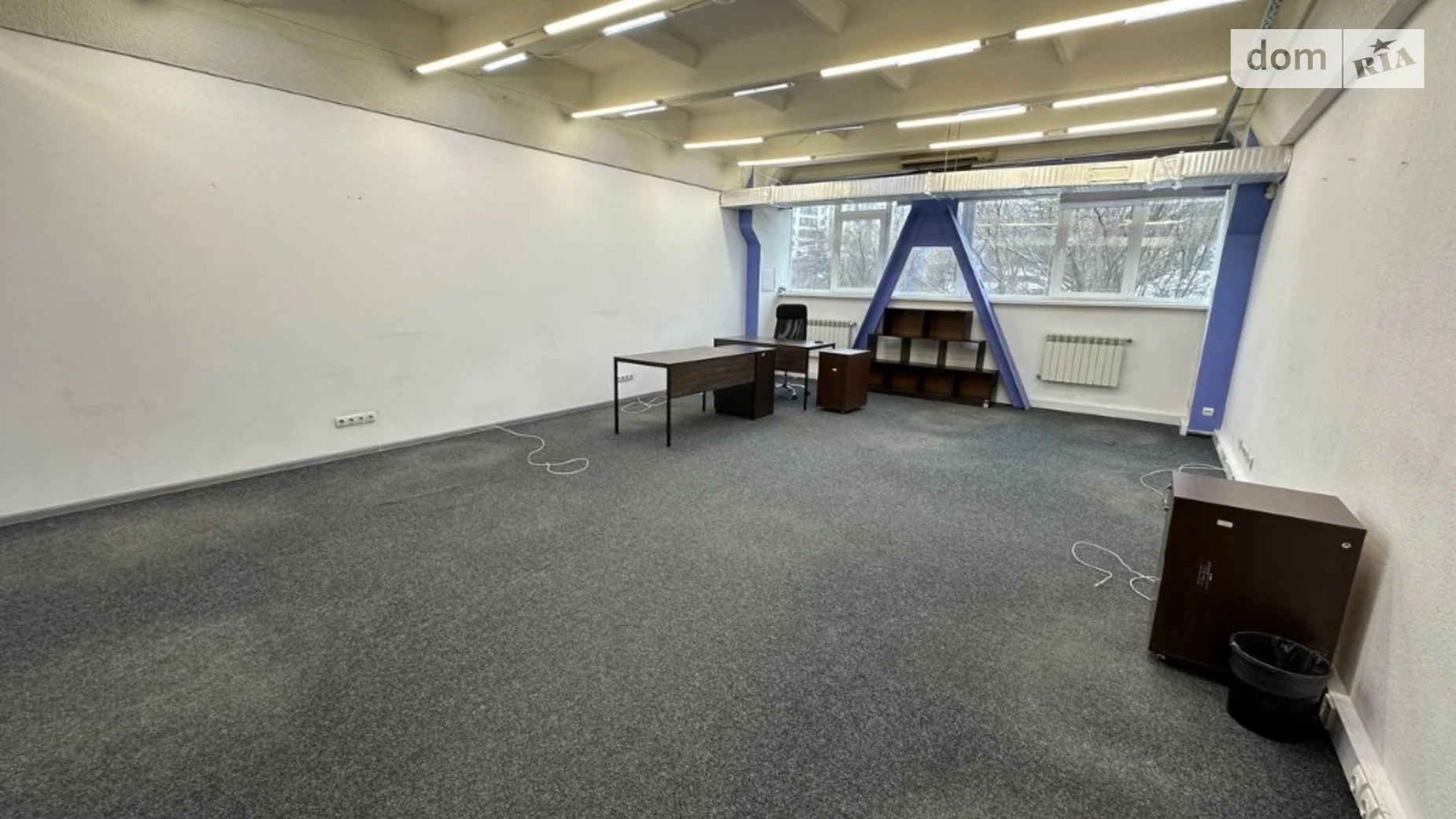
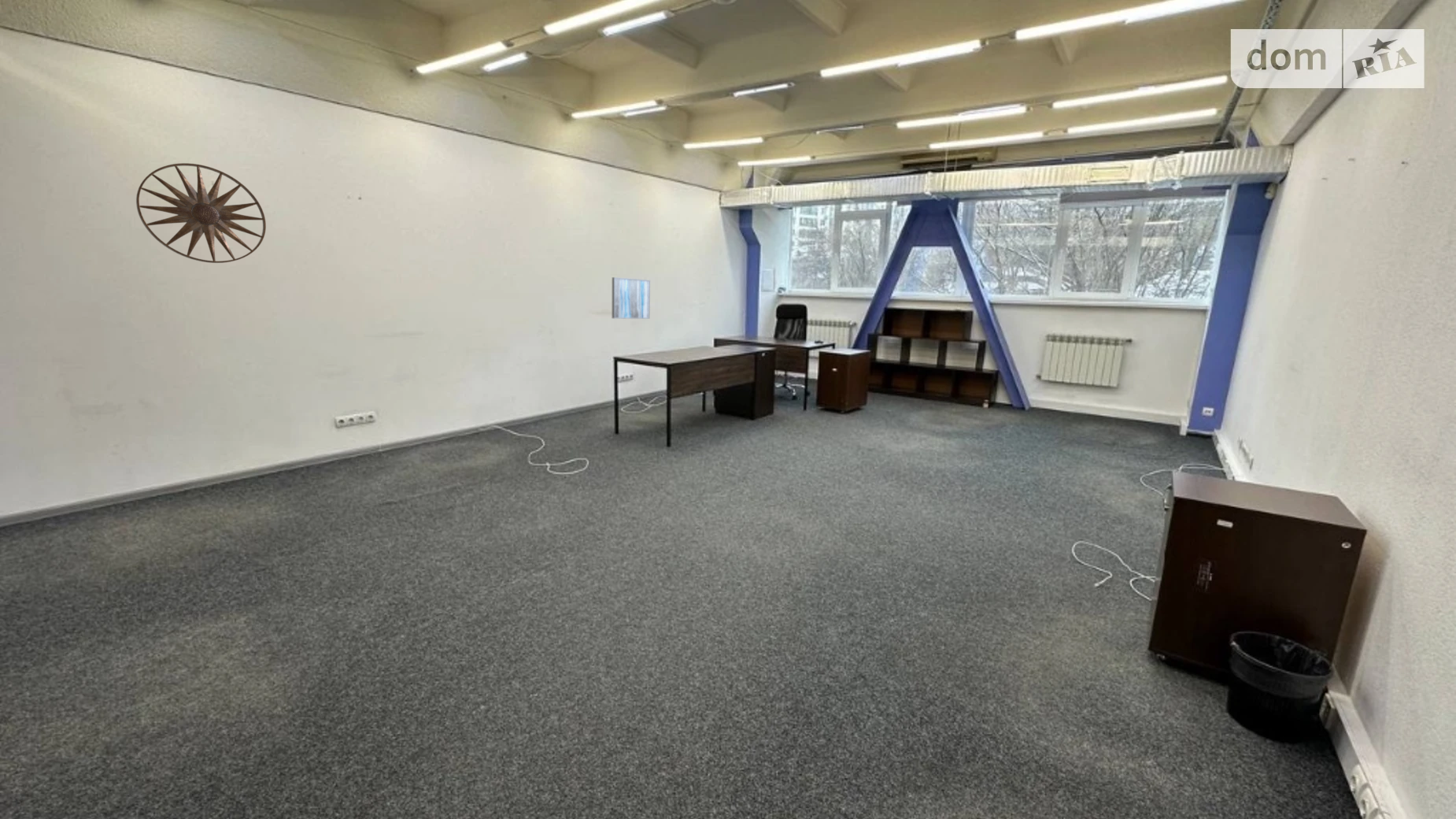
+ wall art [135,162,267,264]
+ wall art [612,276,651,320]
